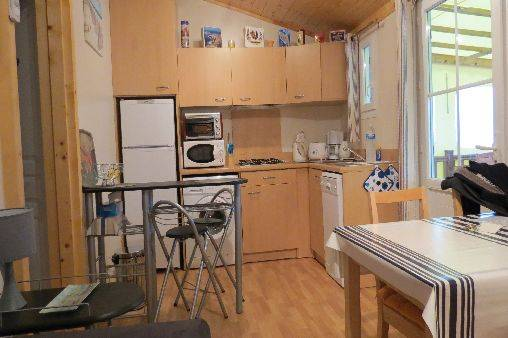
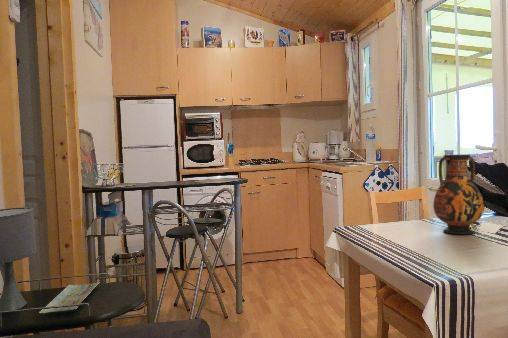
+ vase [432,154,485,235]
